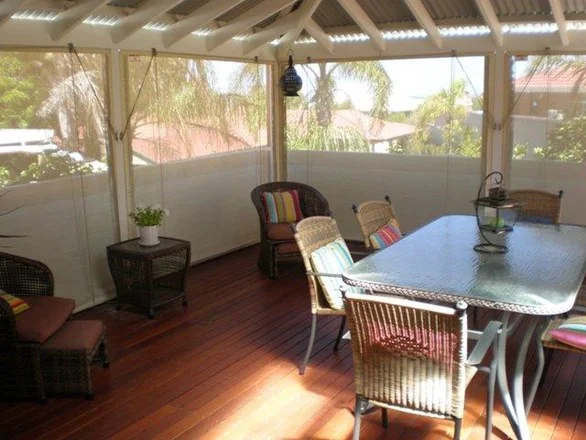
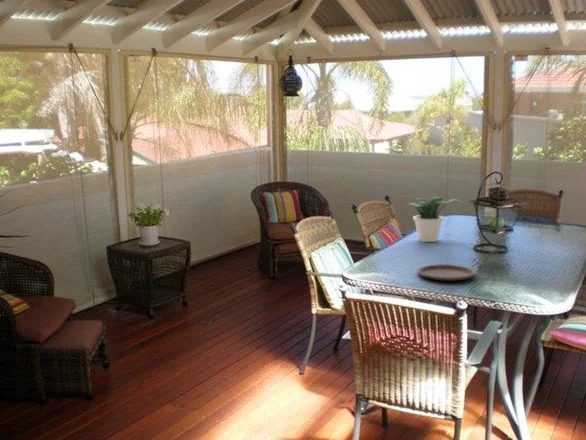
+ plate [417,263,477,282]
+ potted plant [404,196,463,243]
